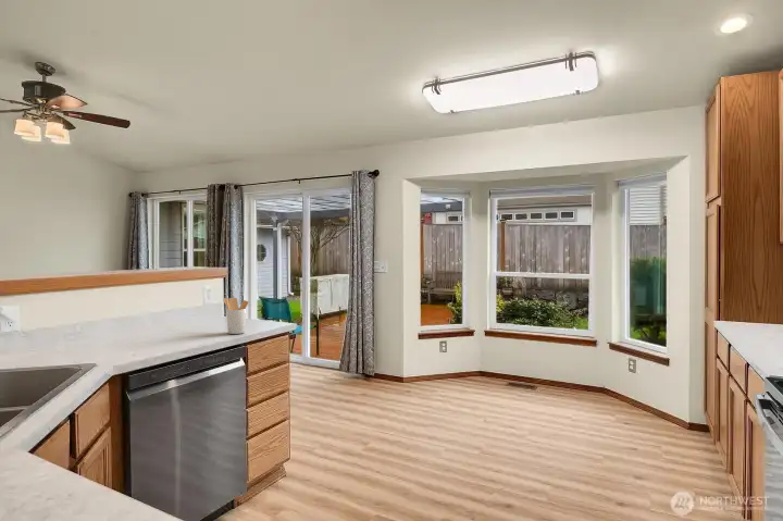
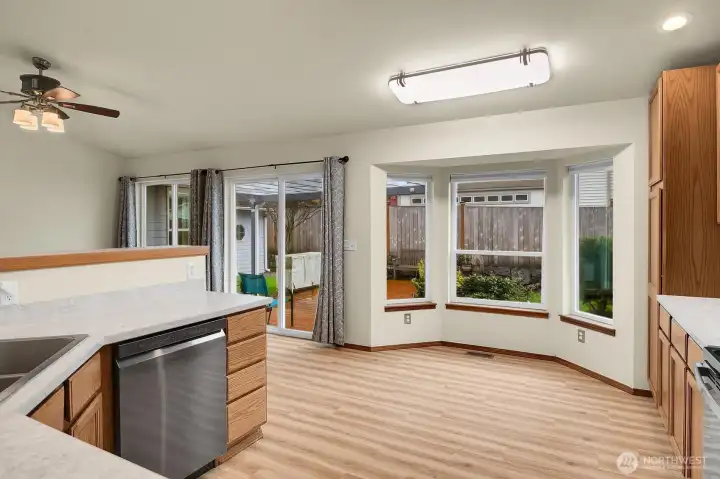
- utensil holder [222,297,250,335]
